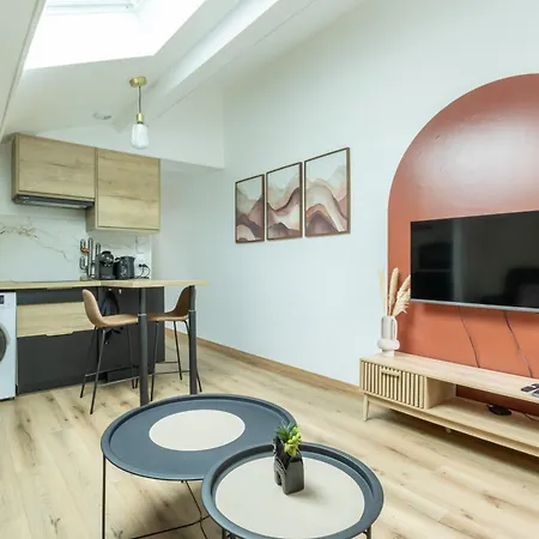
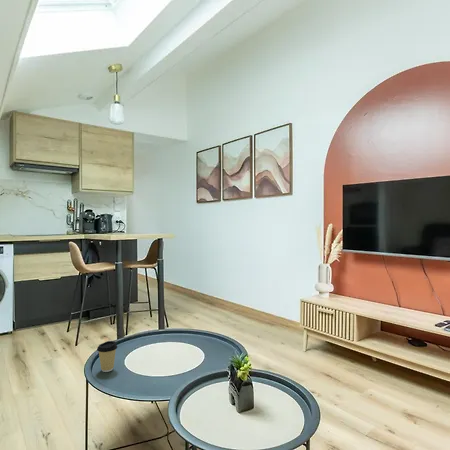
+ coffee cup [96,340,118,373]
